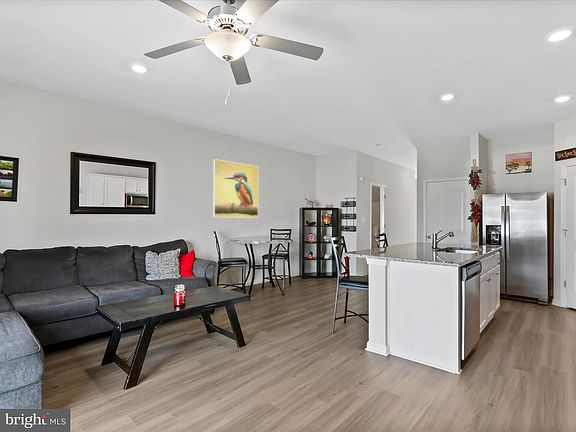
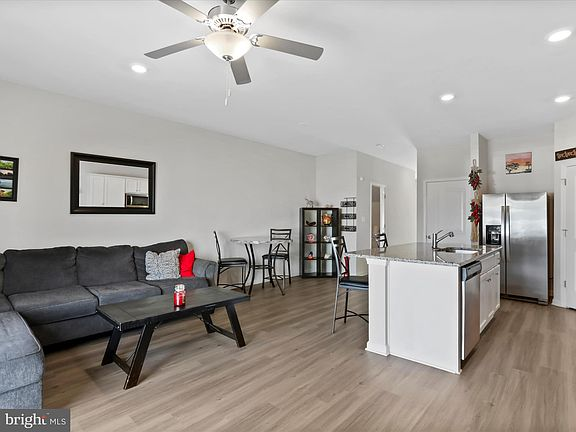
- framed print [212,158,259,219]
